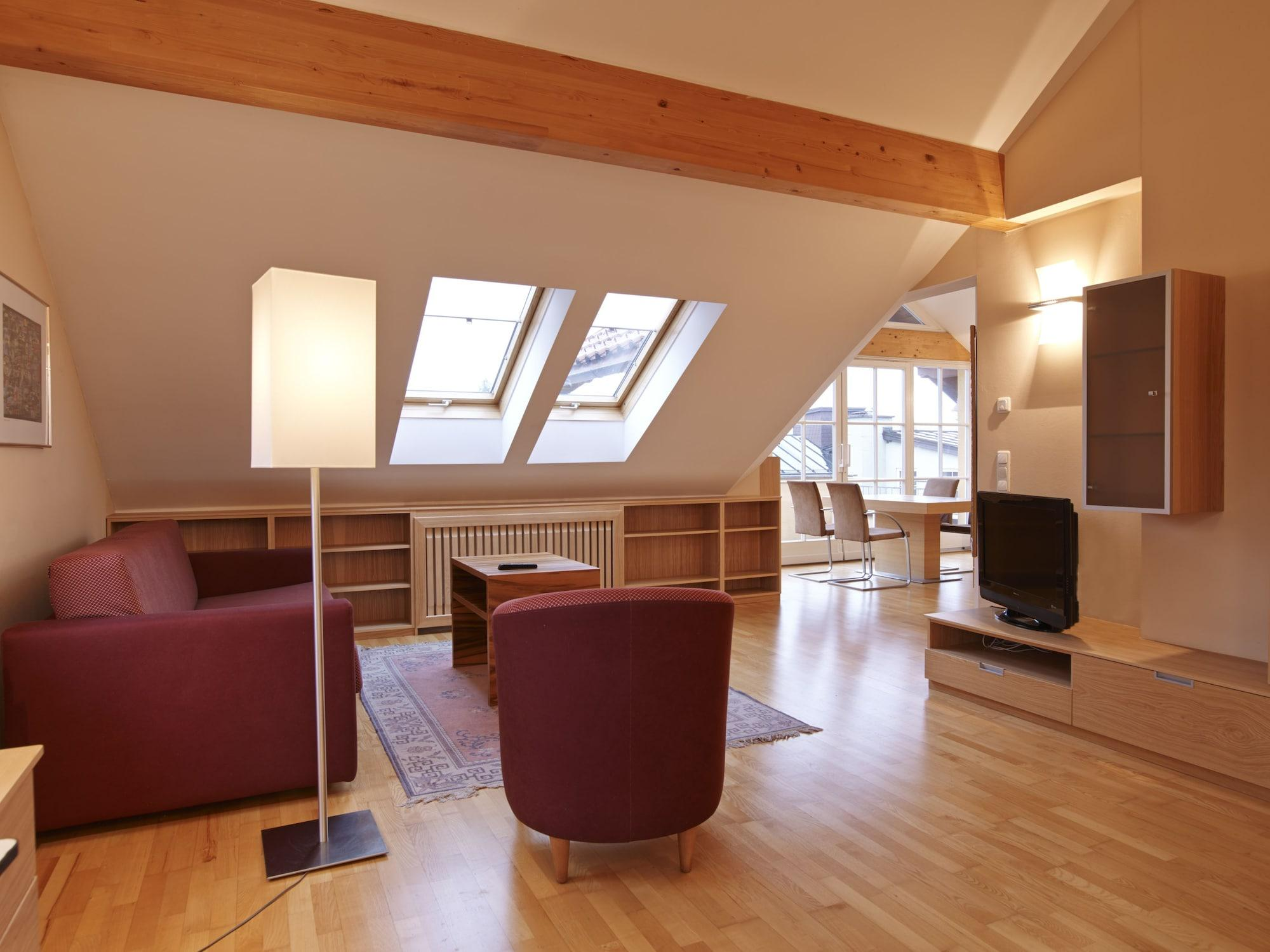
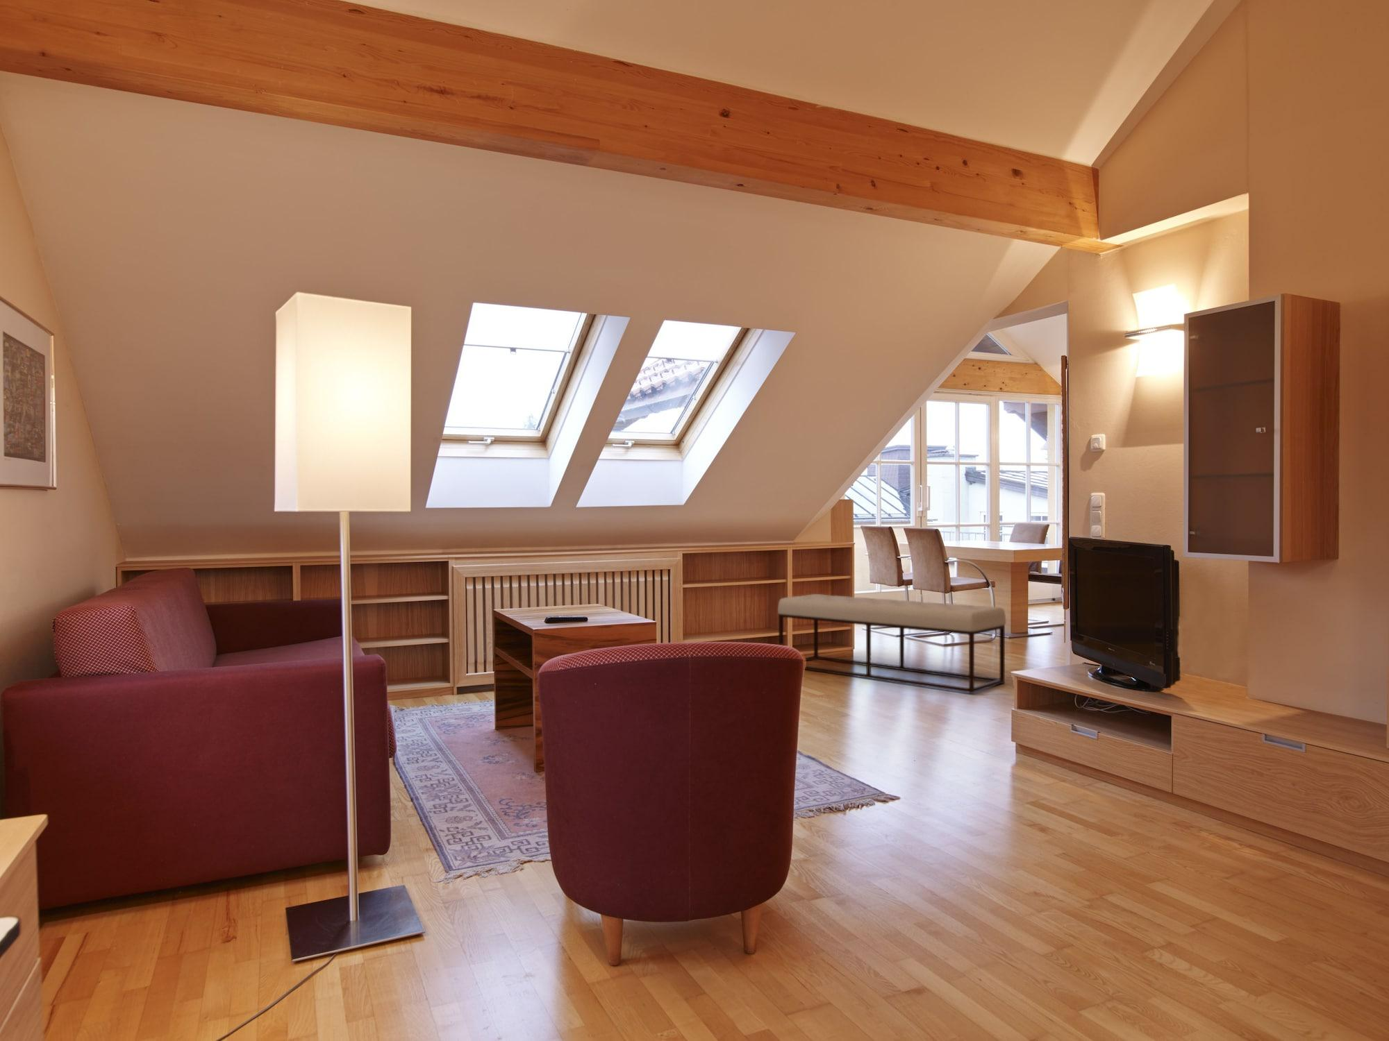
+ bench [778,594,1007,694]
